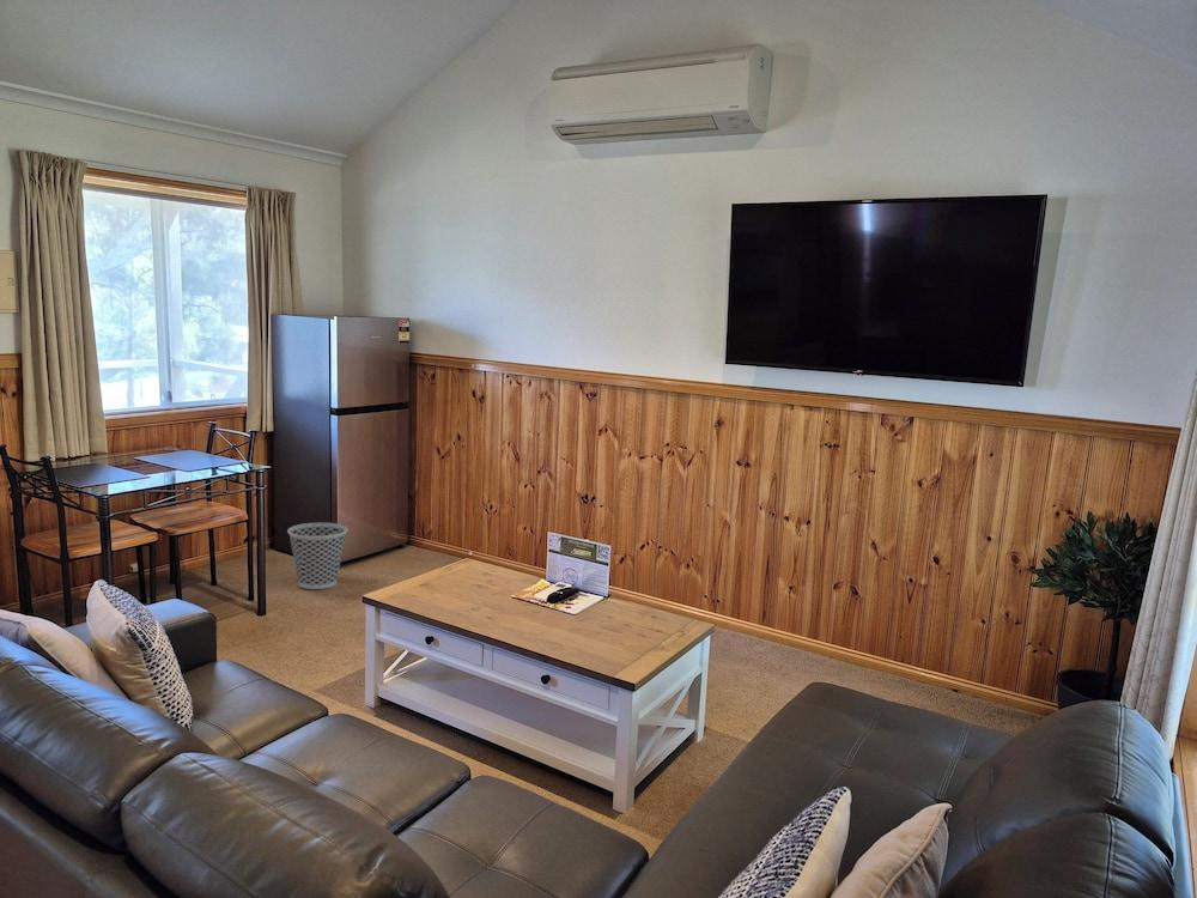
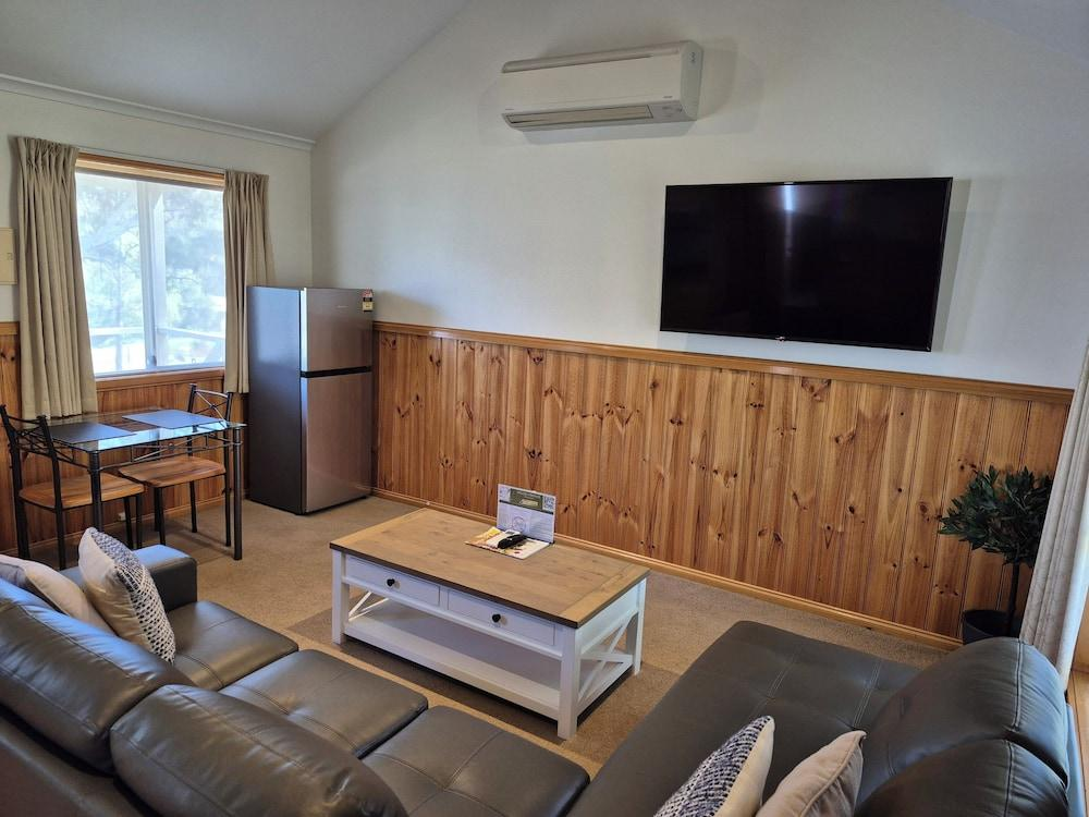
- wastebasket [286,522,348,590]
